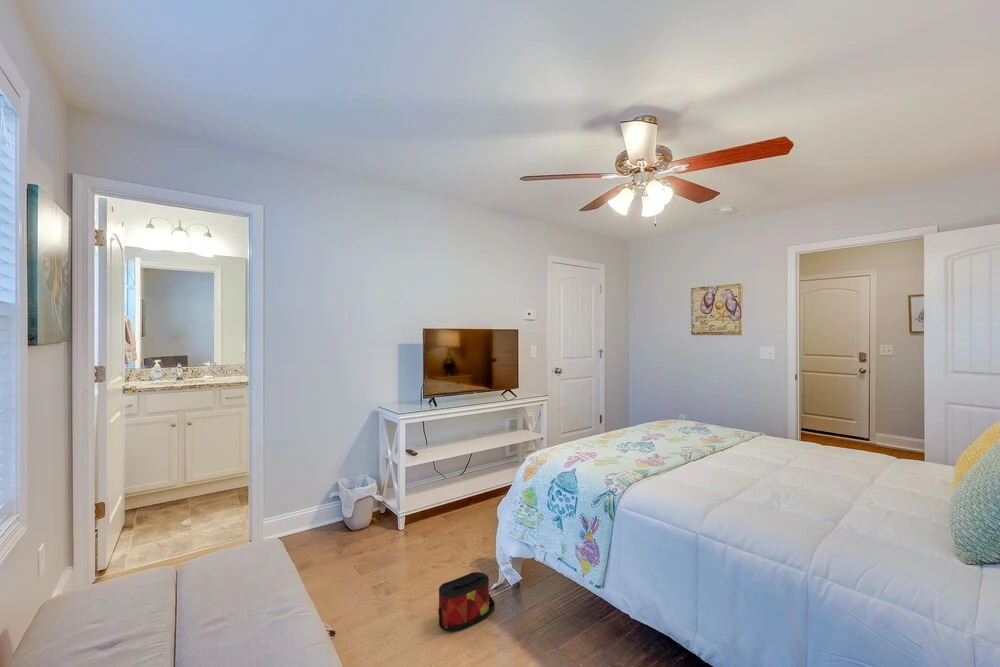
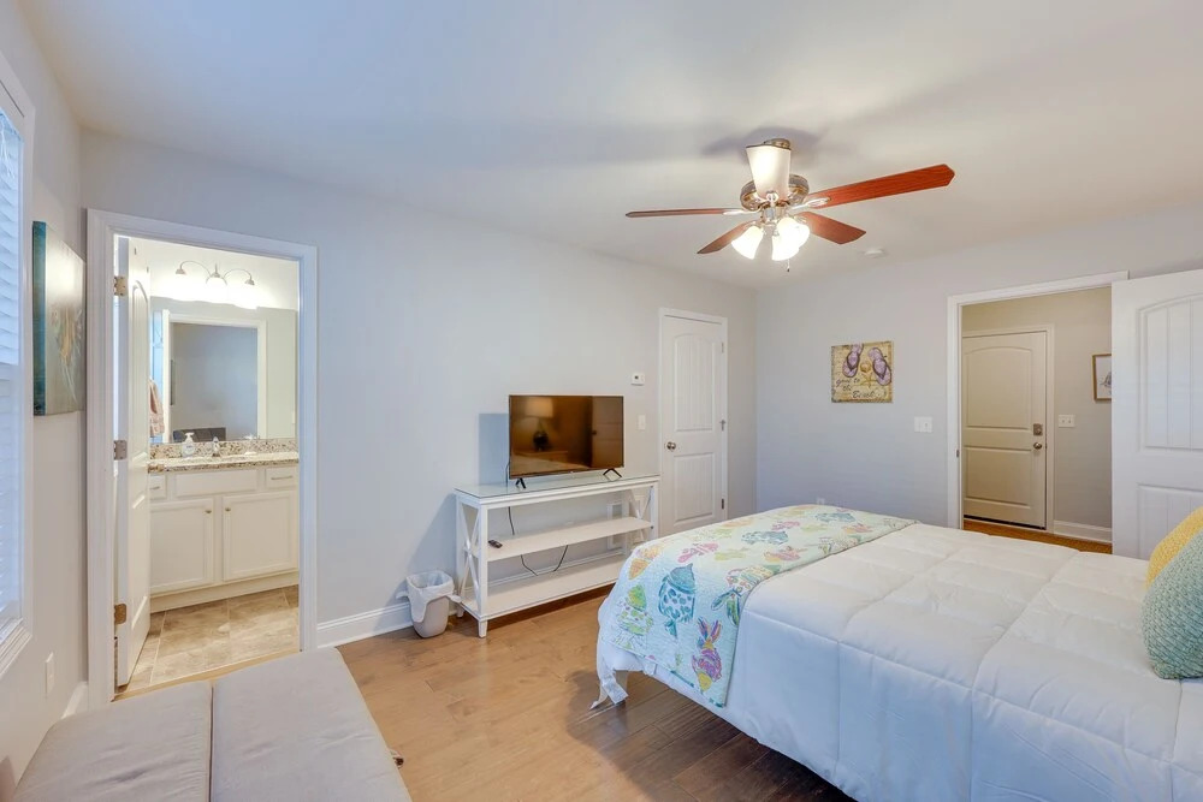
- bag [437,571,496,632]
